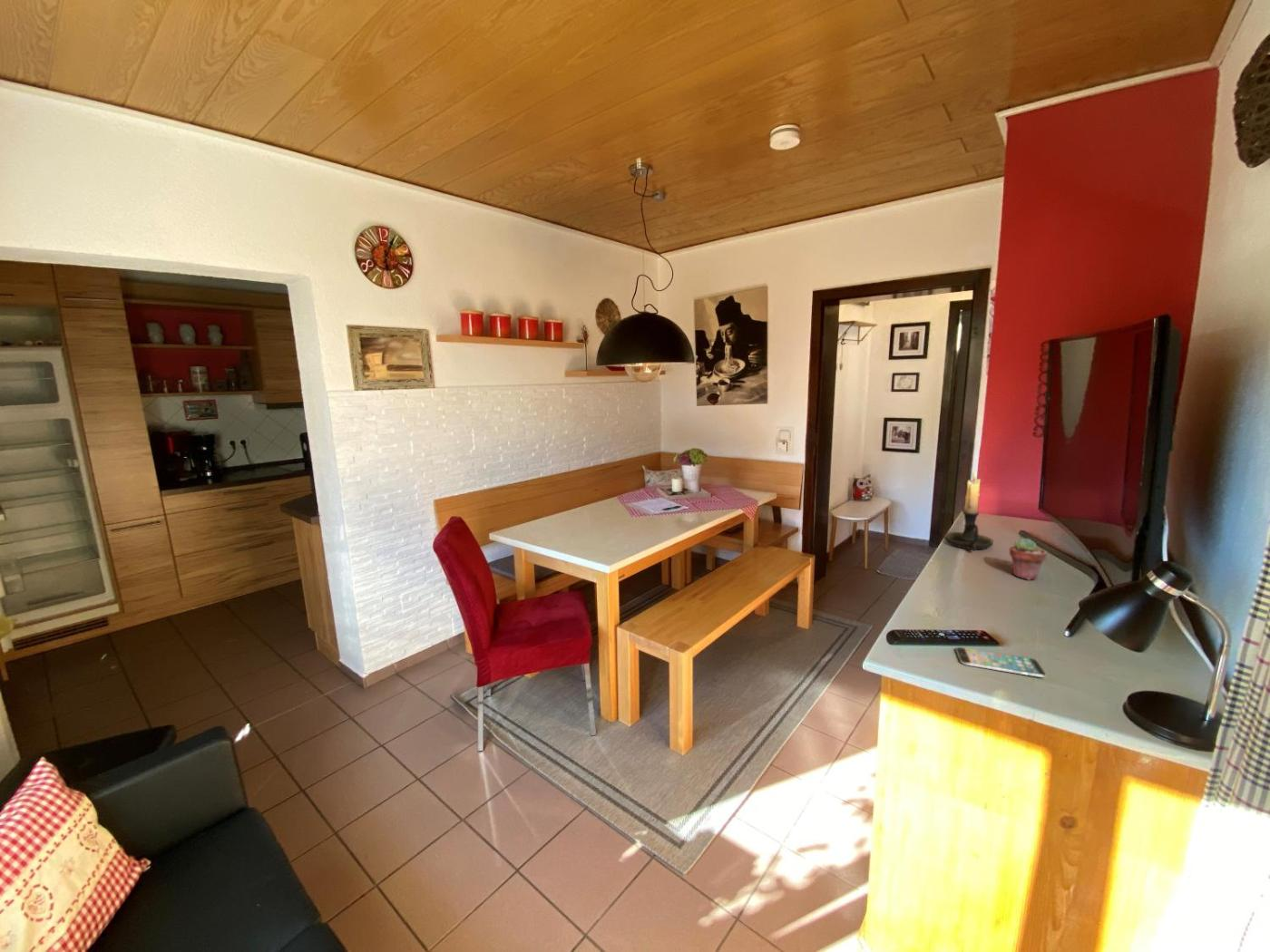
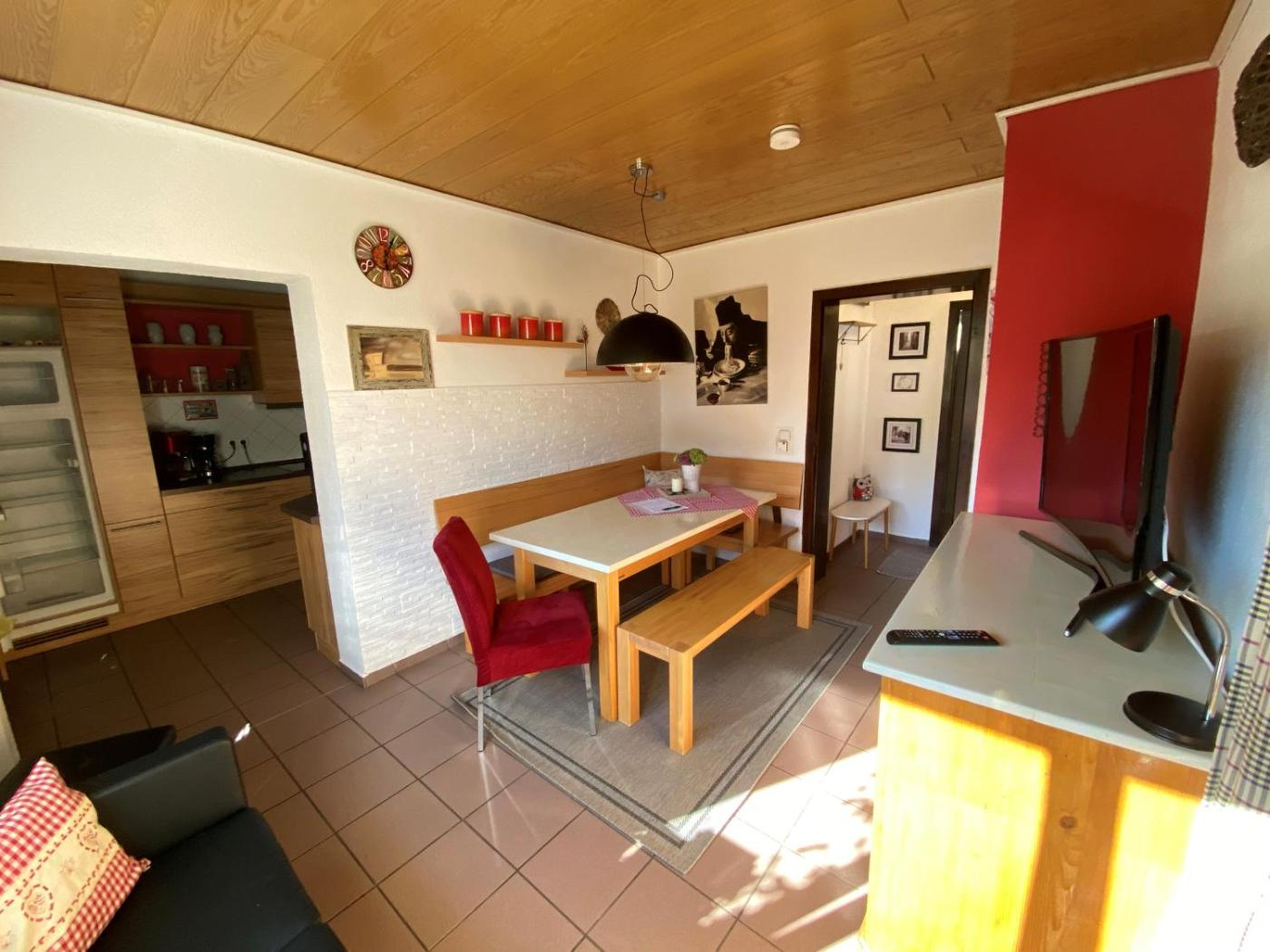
- potted succulent [1009,538,1048,580]
- smartphone [955,646,1047,678]
- candle holder [943,469,994,552]
